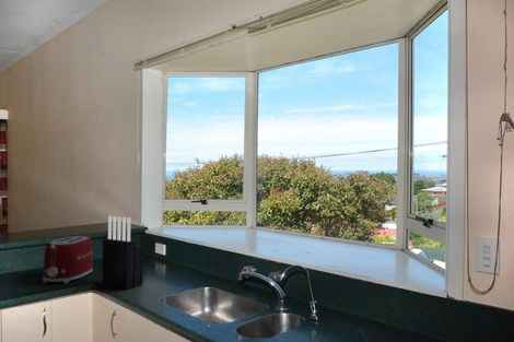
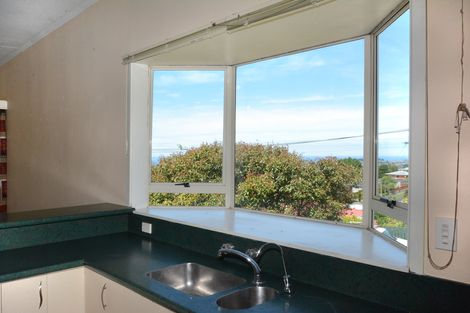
- knife block [102,215,144,291]
- toaster [43,235,94,284]
